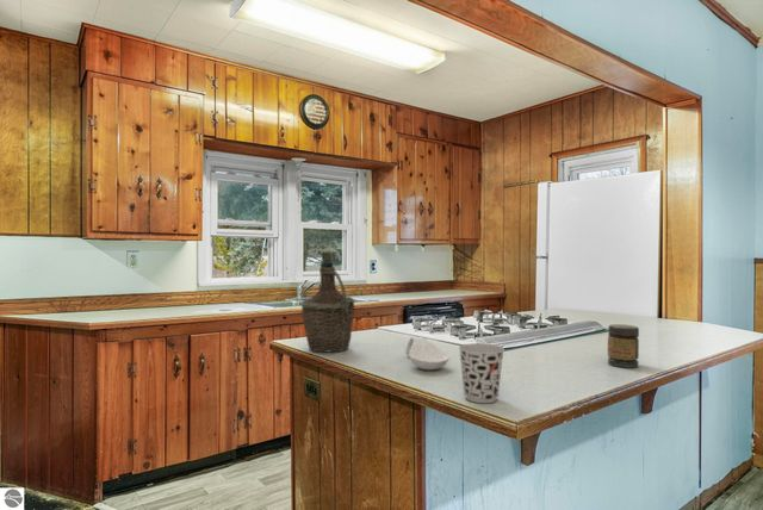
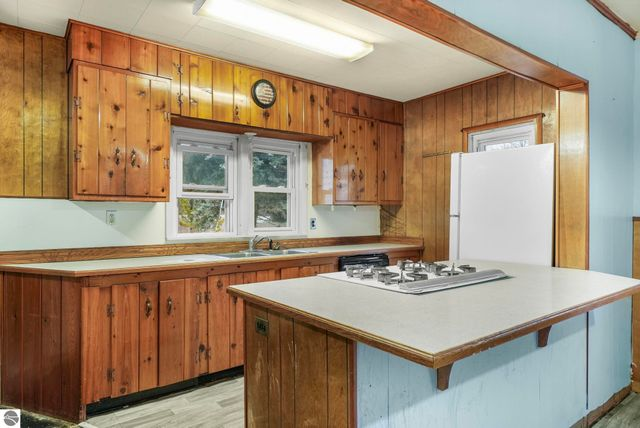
- spoon rest [404,336,451,372]
- bottle [300,250,356,353]
- cup [458,342,505,404]
- jar [607,323,640,369]
